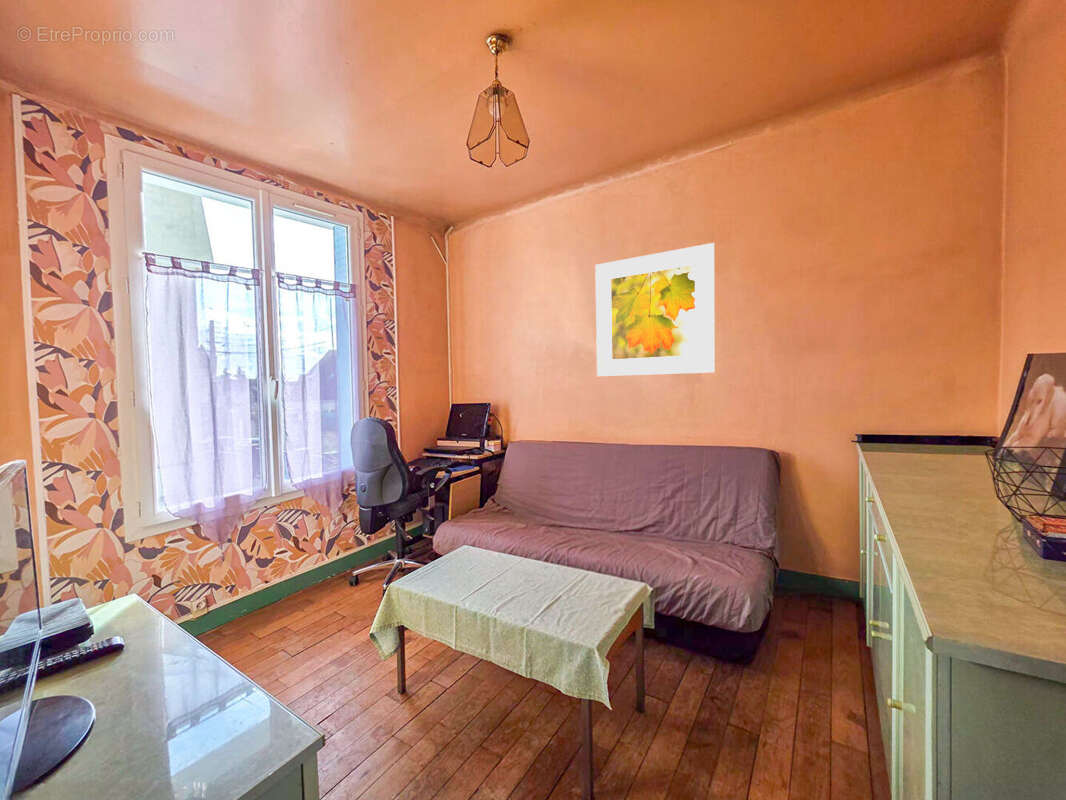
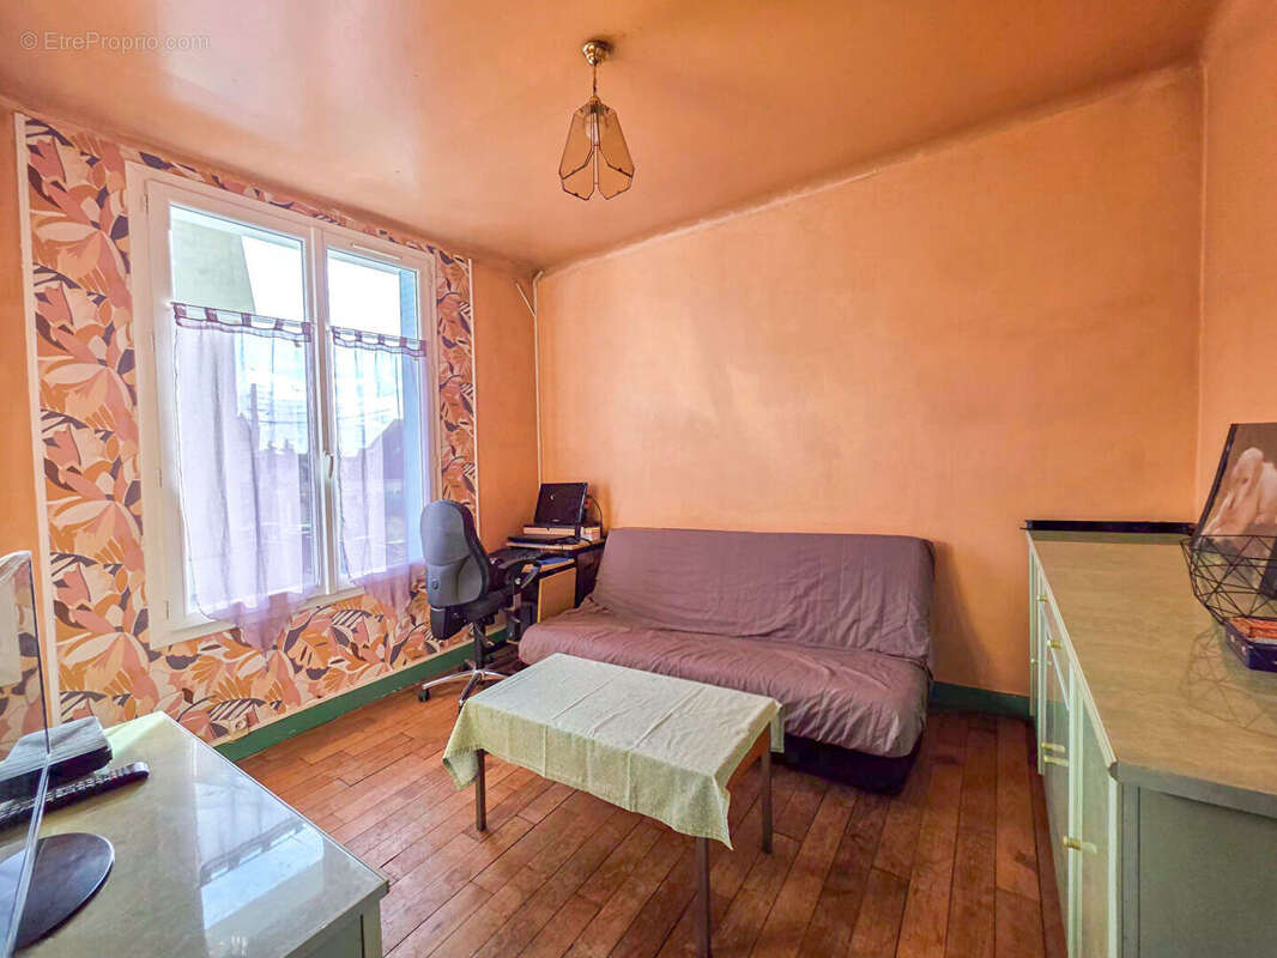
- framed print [594,242,716,377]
